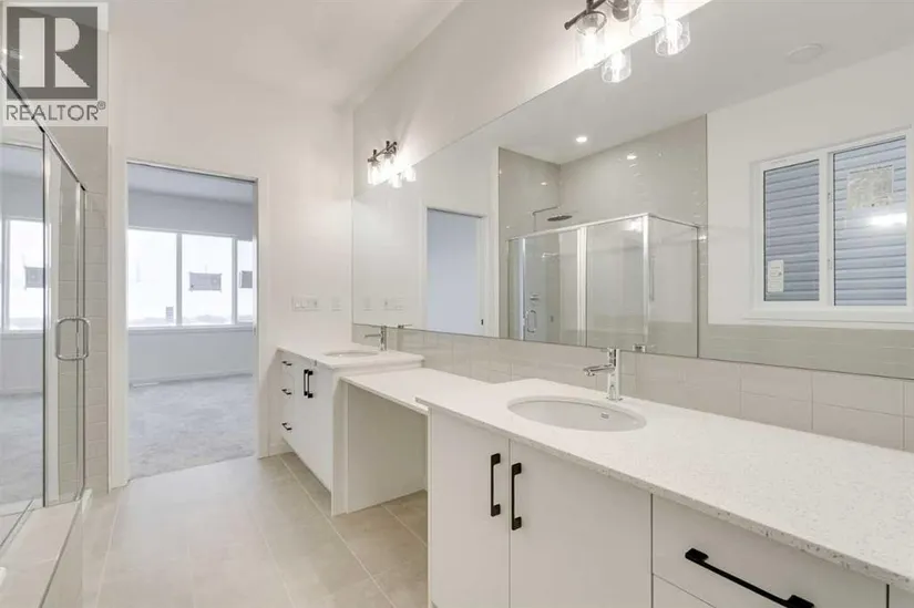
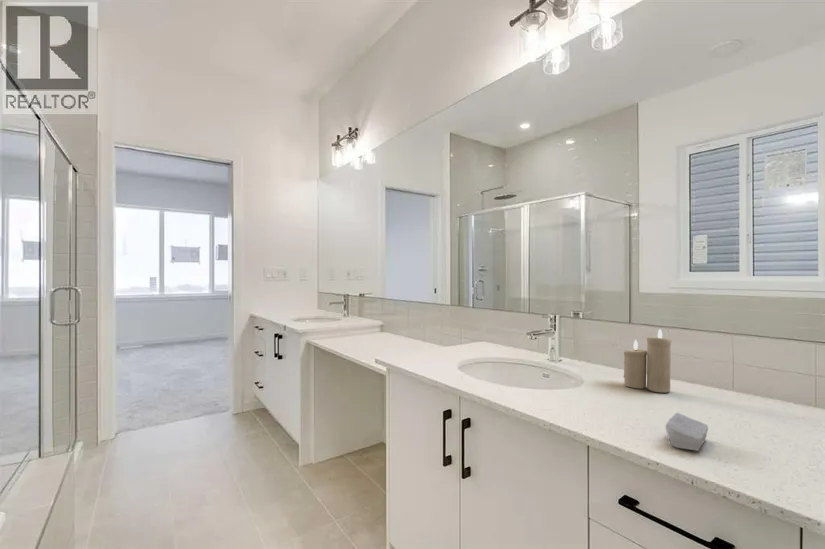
+ soap bar [665,412,709,452]
+ candle [623,328,672,394]
